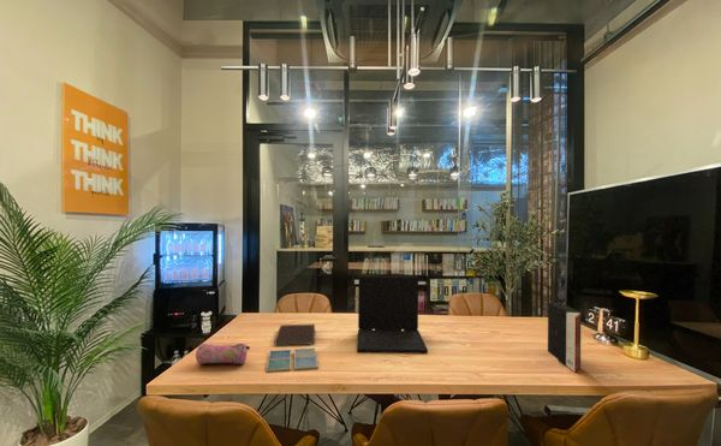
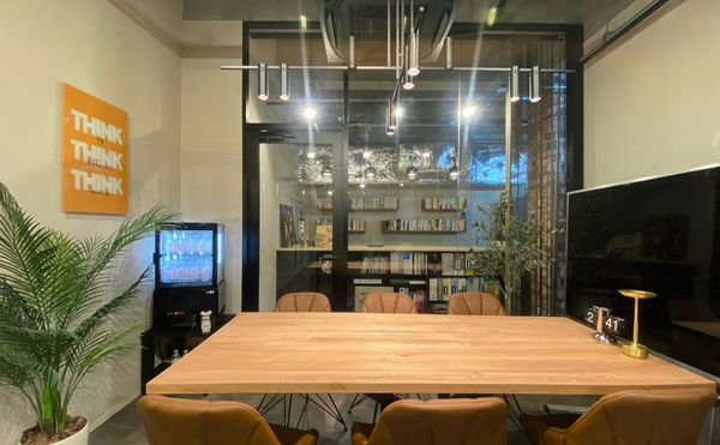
- notebook [274,323,316,346]
- drink coaster [264,347,320,374]
- laptop [356,275,429,355]
- pencil case [195,343,251,365]
- book [547,302,582,374]
